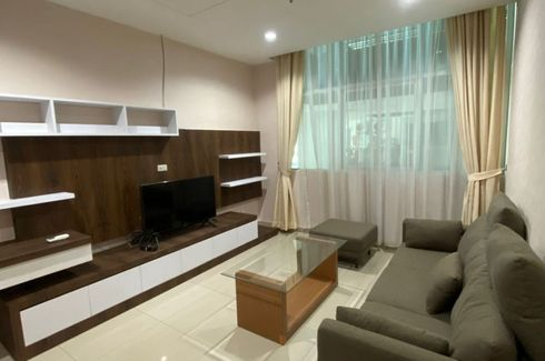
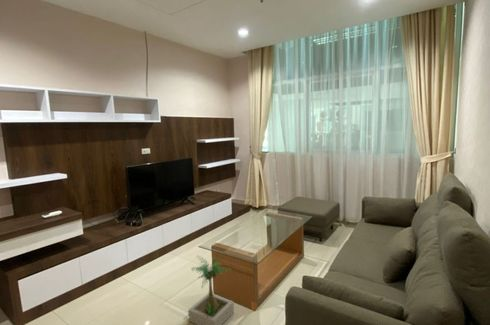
+ potted plant [187,252,235,325]
